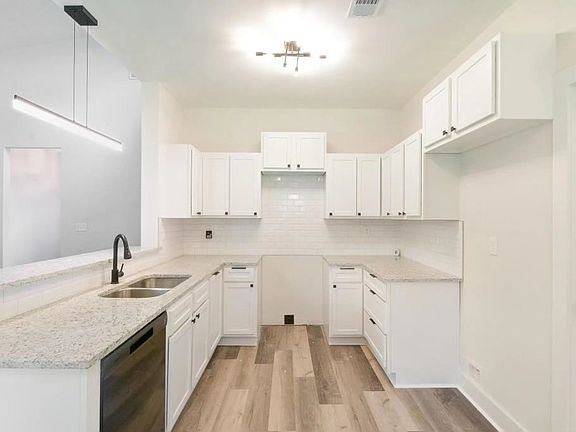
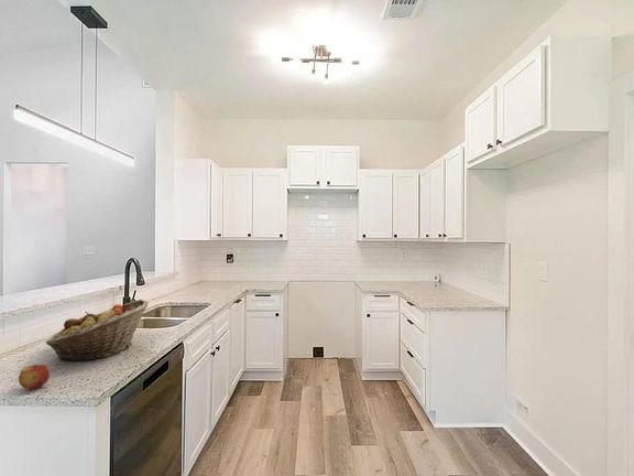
+ fruit basket [45,299,150,363]
+ apple [18,364,52,390]
